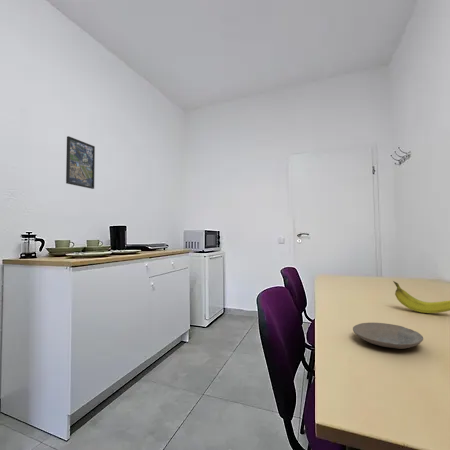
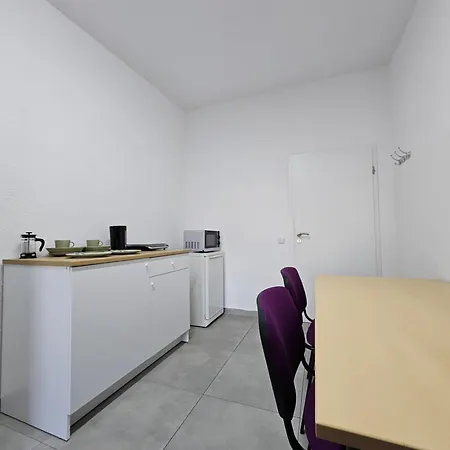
- fruit [392,280,450,314]
- plate [352,322,424,350]
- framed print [65,135,96,190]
